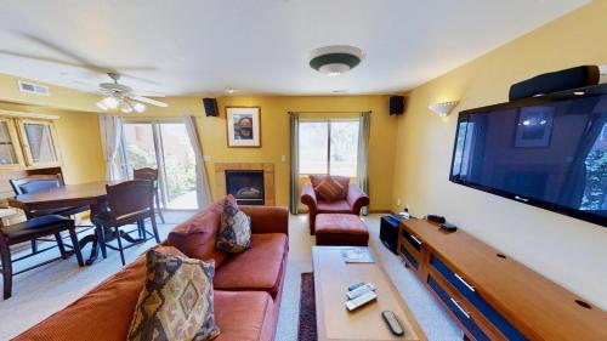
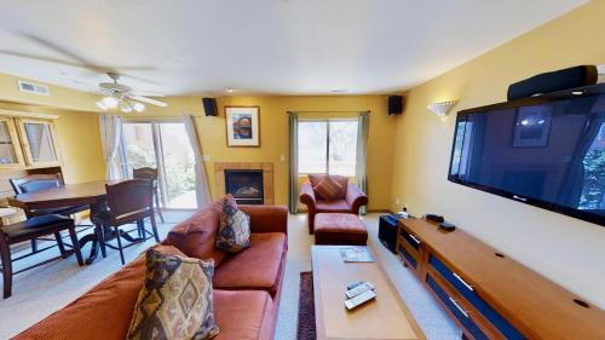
- remote control [381,309,405,337]
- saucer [304,44,367,78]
